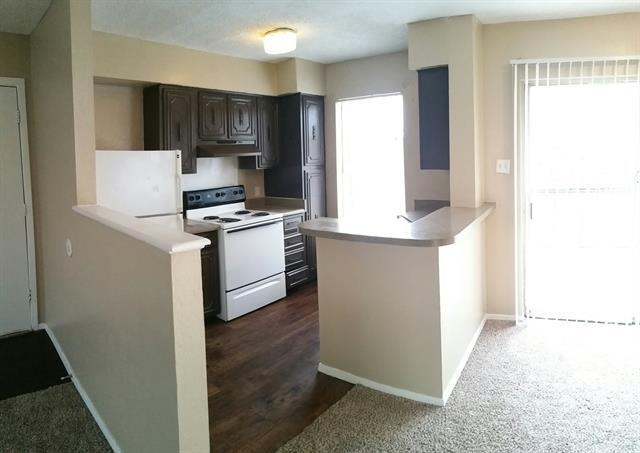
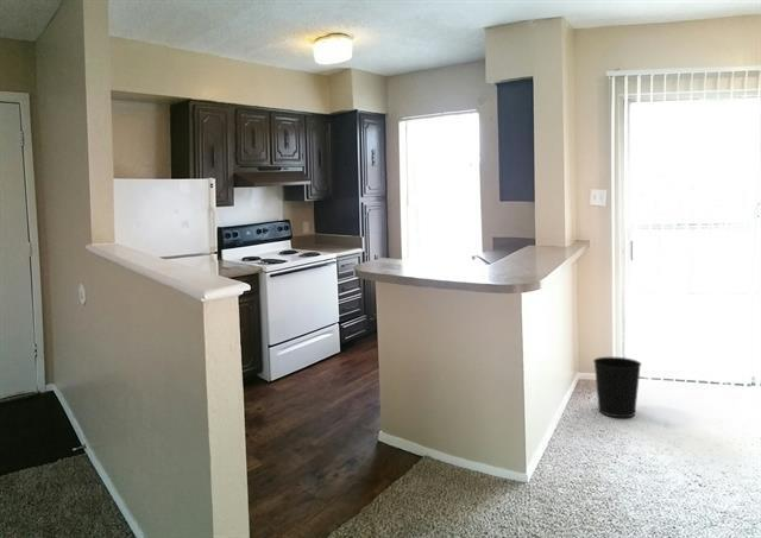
+ wastebasket [592,356,642,418]
